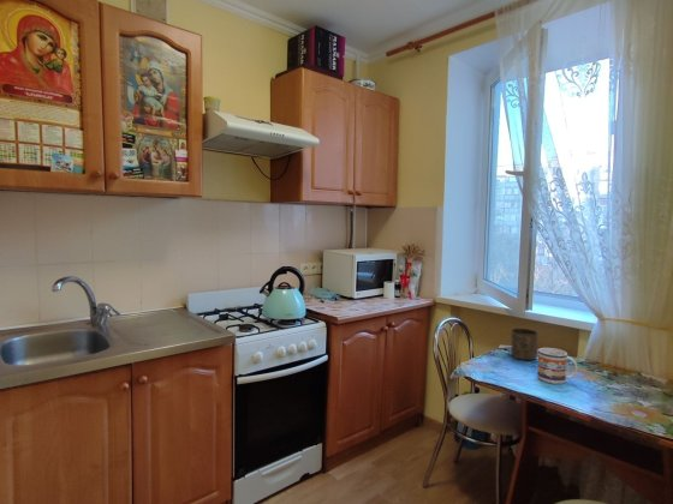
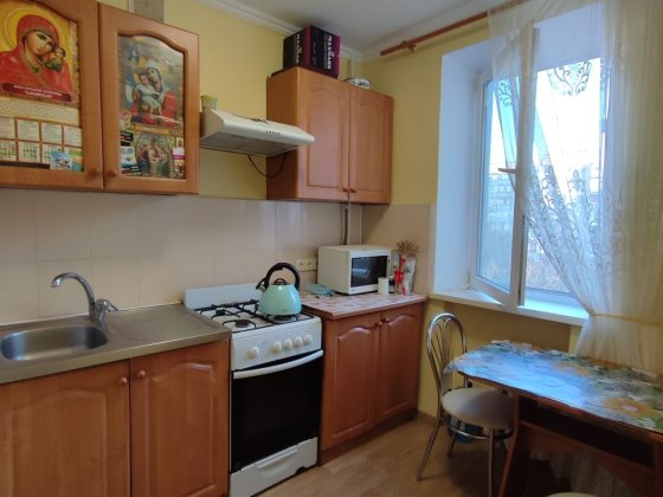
- mug [536,347,579,385]
- cup [510,328,540,361]
